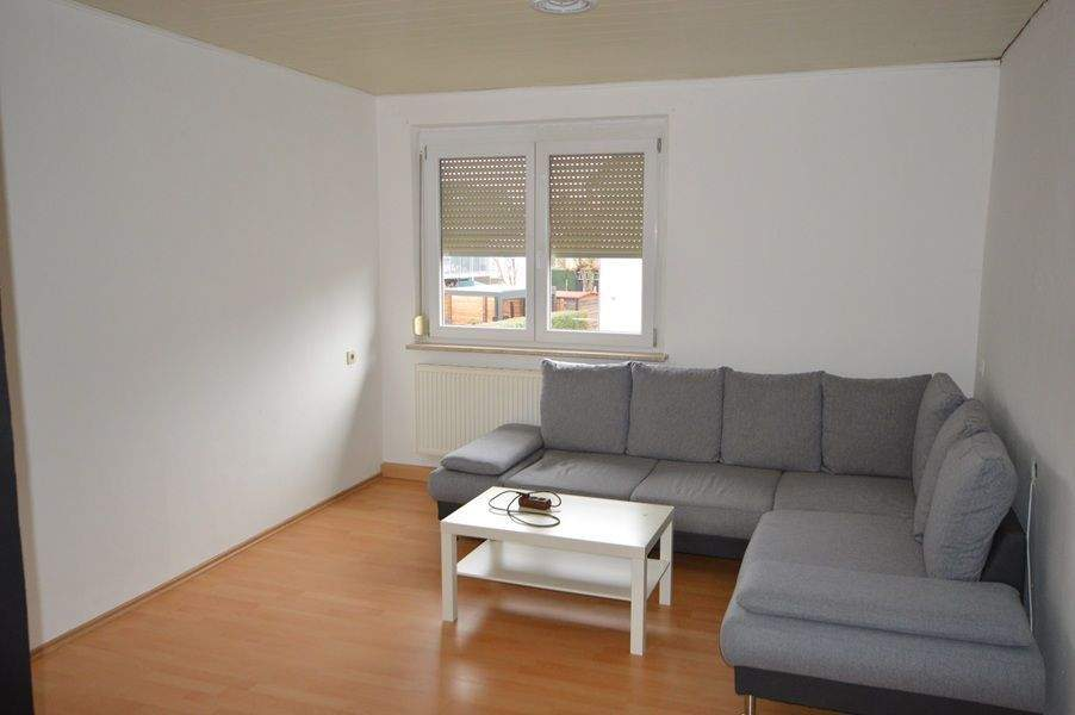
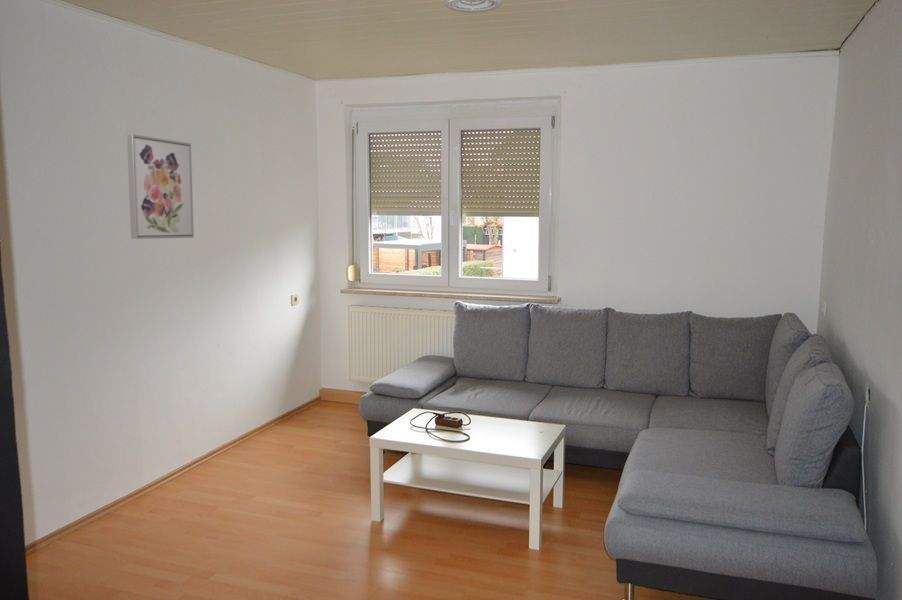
+ wall art [126,133,195,240]
